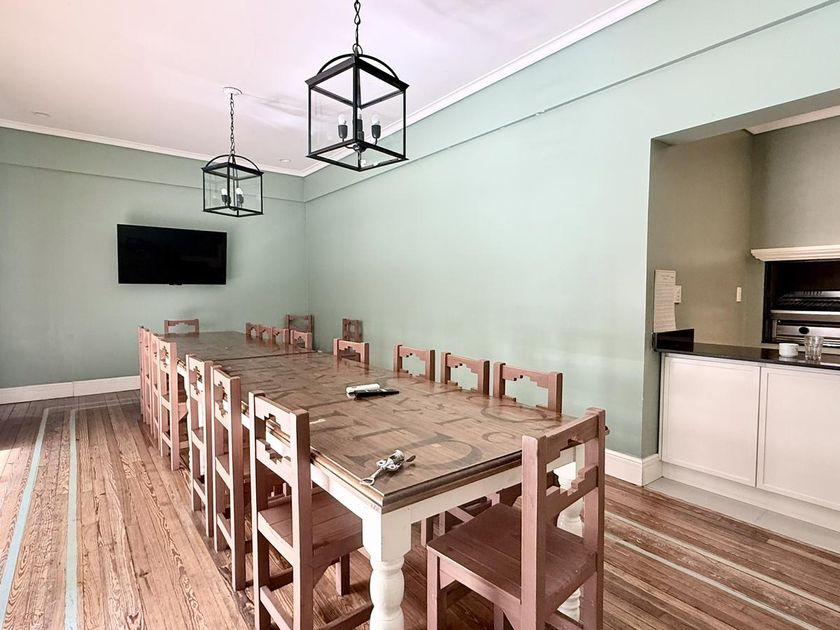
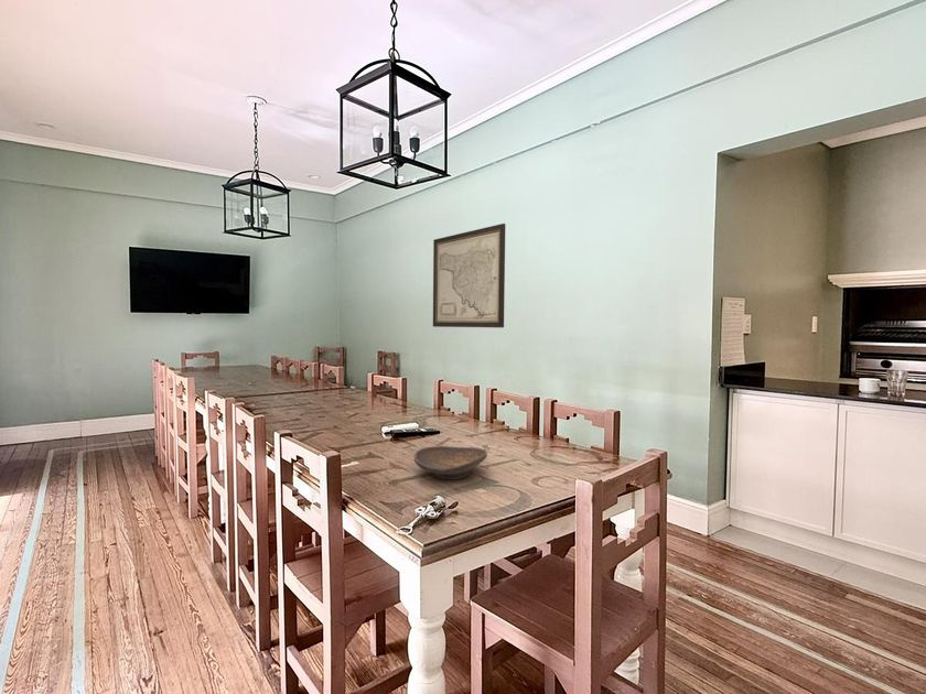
+ wall art [432,223,506,328]
+ decorative bowl [413,445,488,480]
